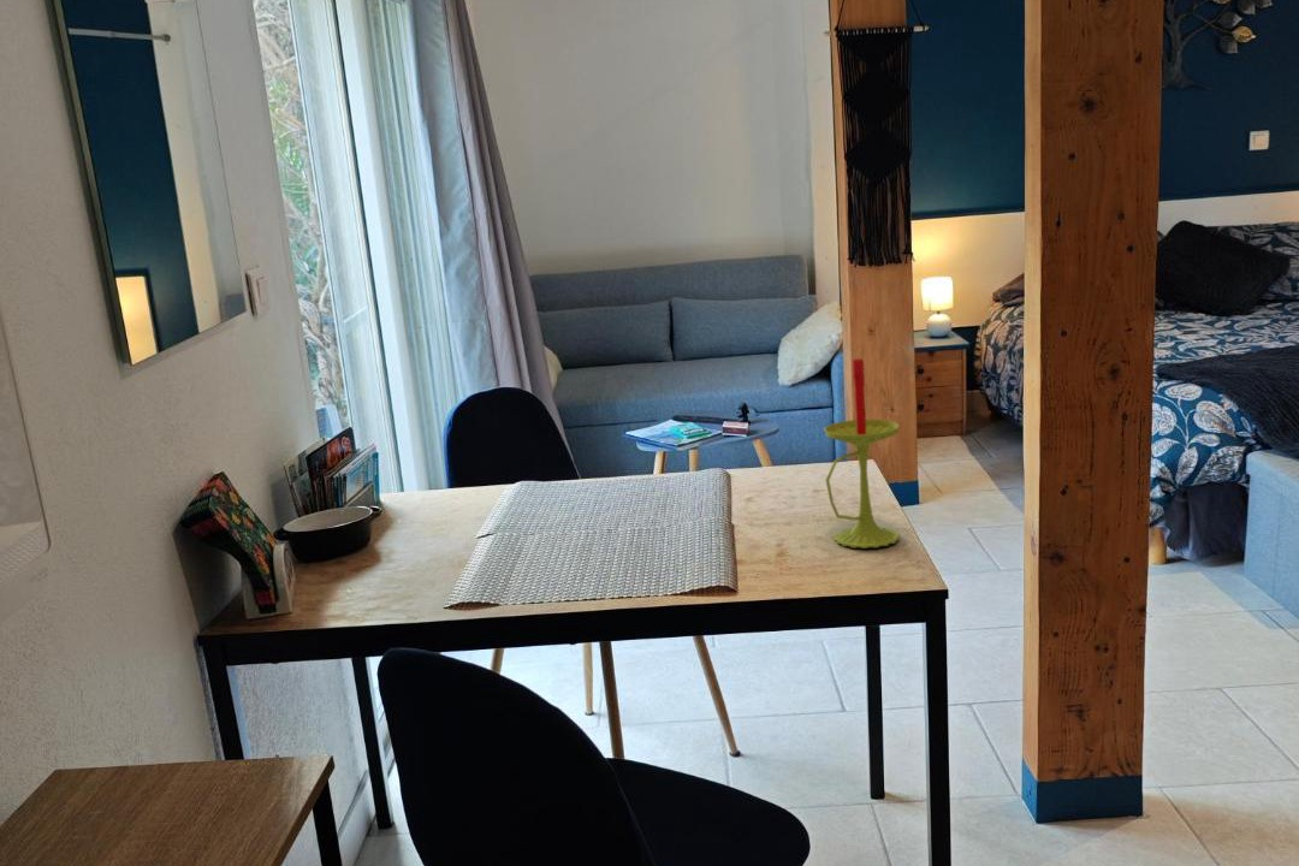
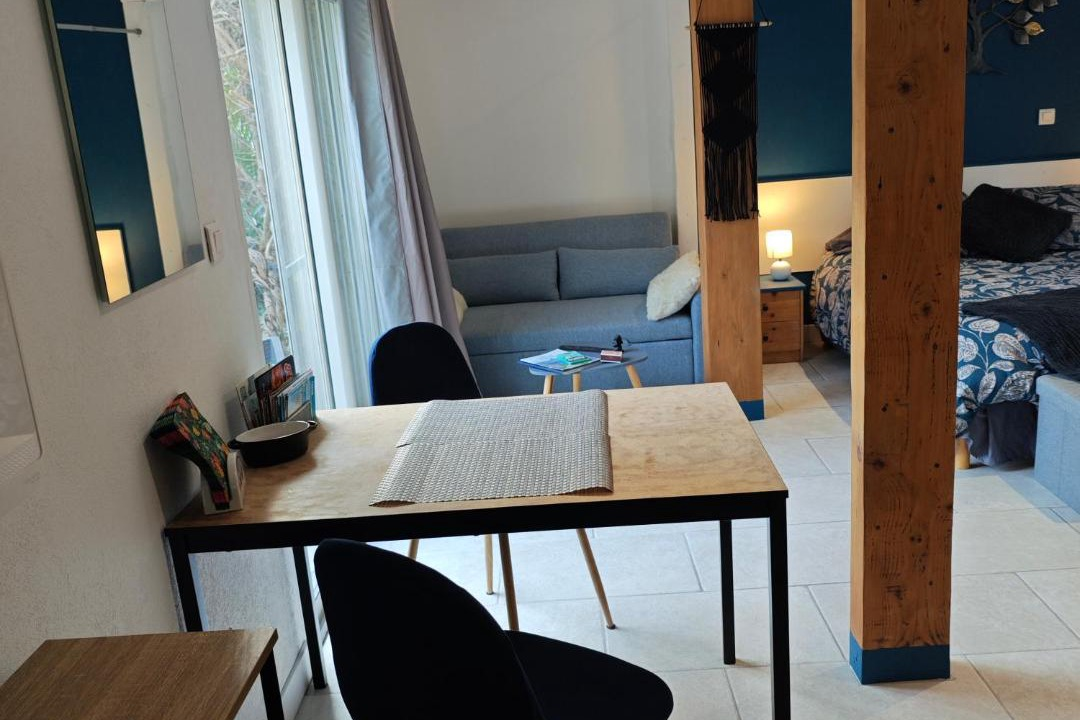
- candle [823,357,901,550]
